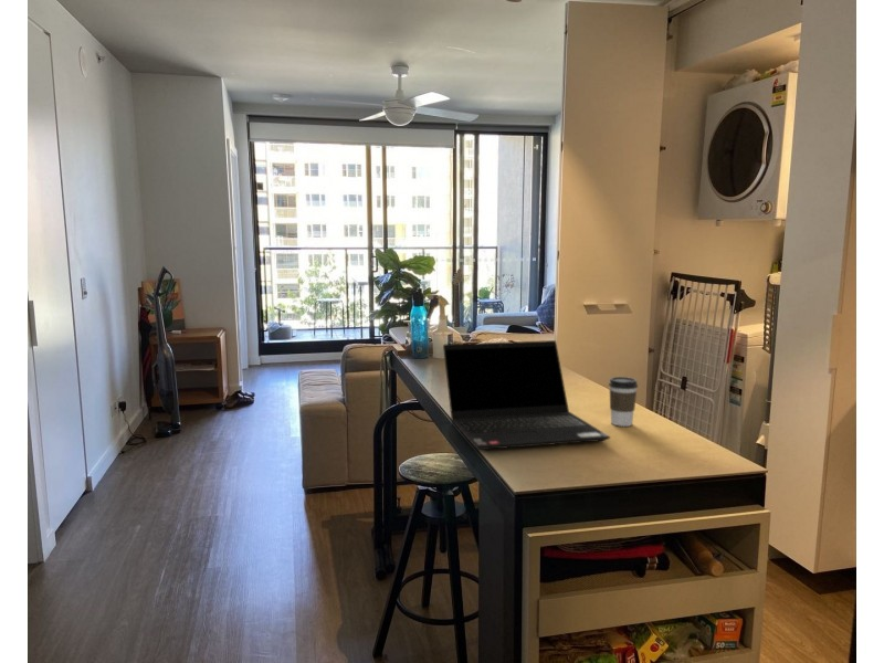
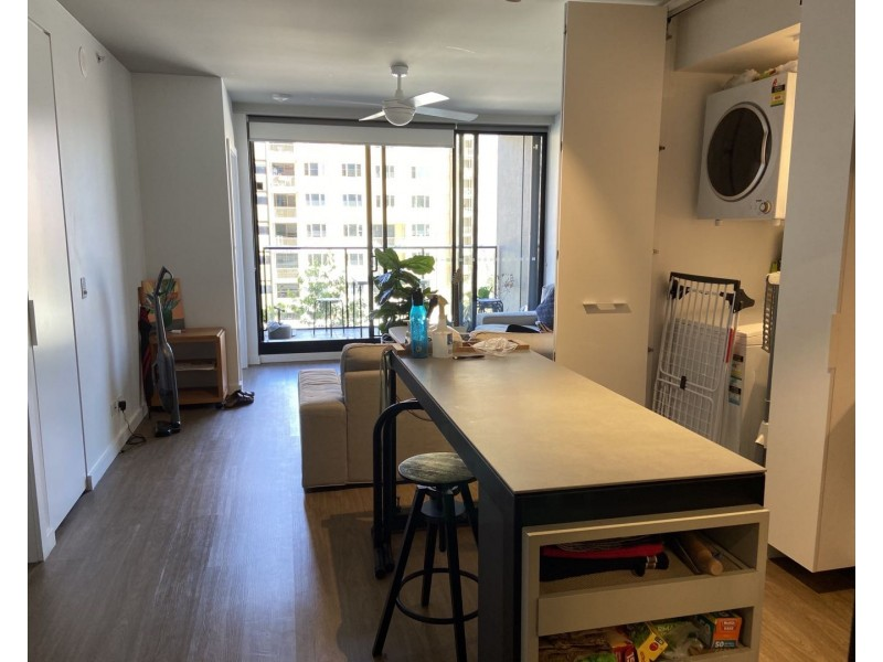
- laptop computer [442,339,612,451]
- coffee cup [608,376,639,428]
